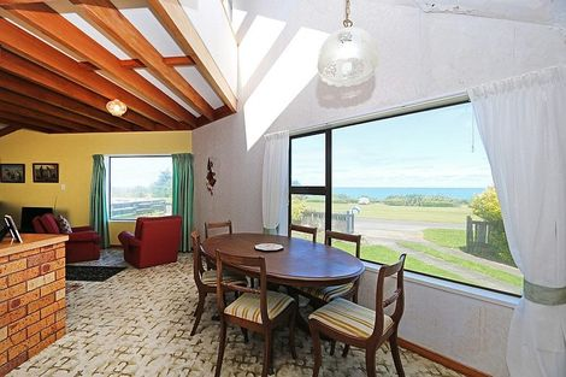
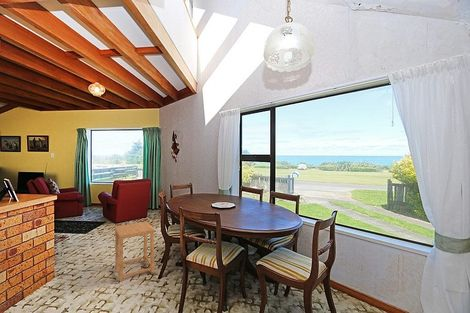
+ side table [114,221,156,283]
